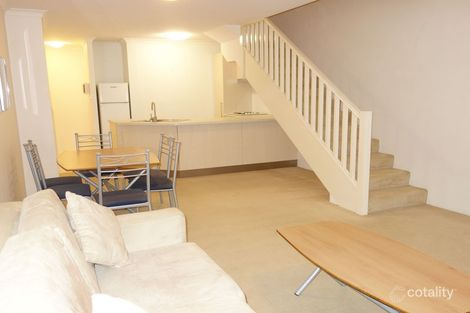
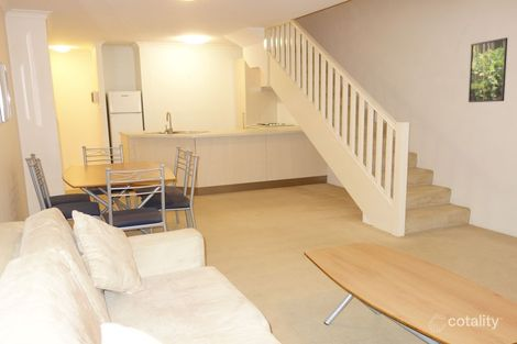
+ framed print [468,36,508,103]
